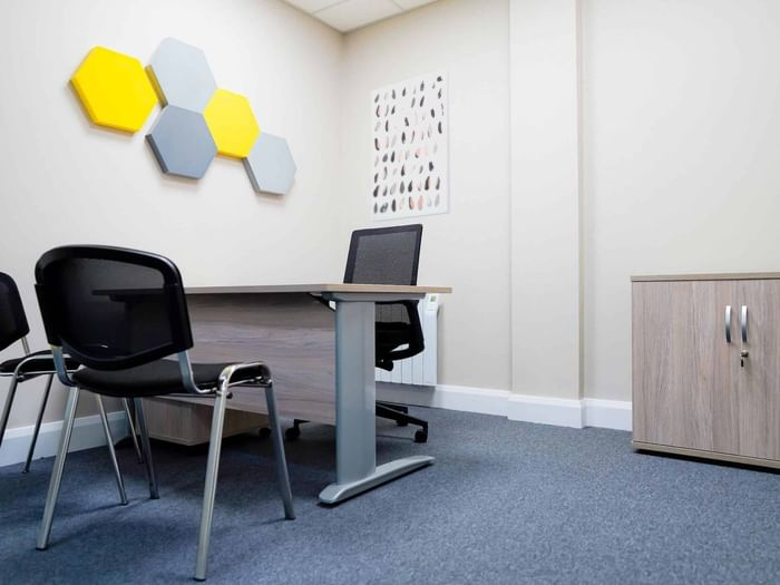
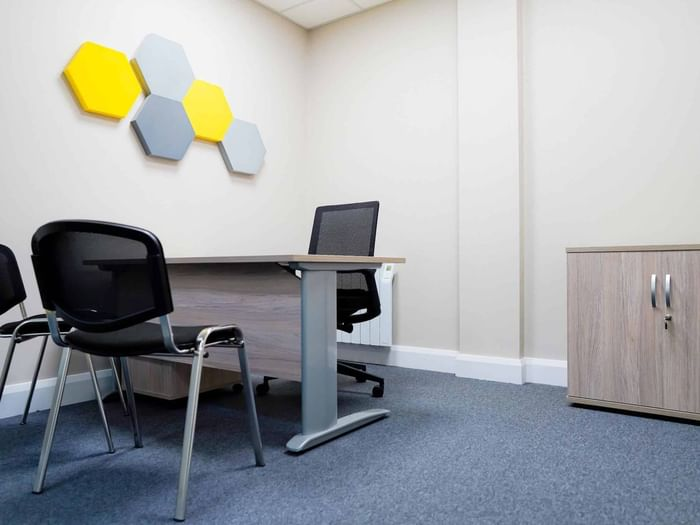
- wall art [370,68,451,223]
